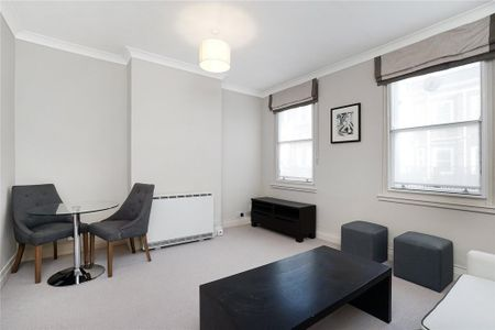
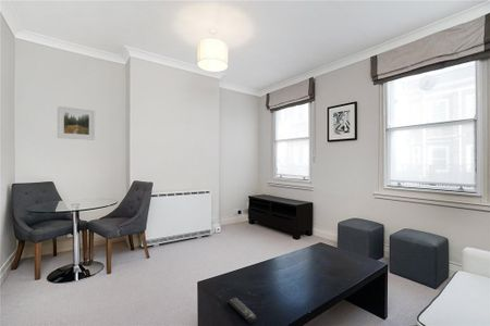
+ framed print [57,105,96,141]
+ remote control [226,297,258,325]
